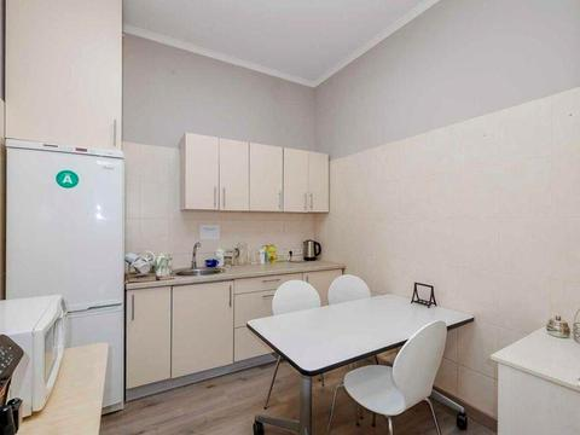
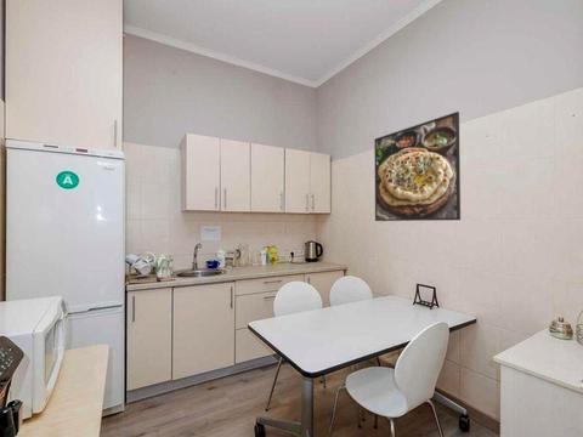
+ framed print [373,110,462,222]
